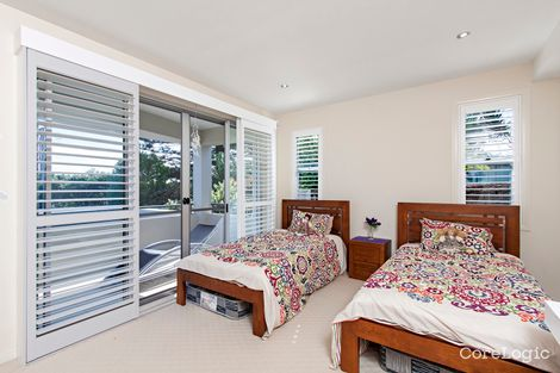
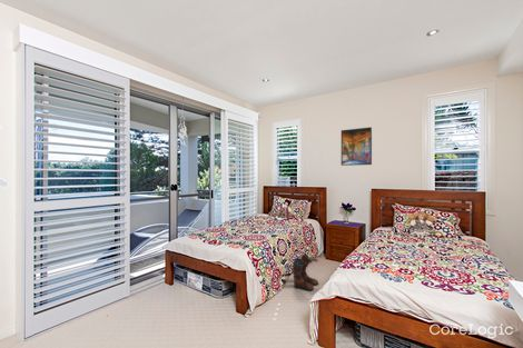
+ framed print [341,126,373,167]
+ boots [292,253,319,291]
